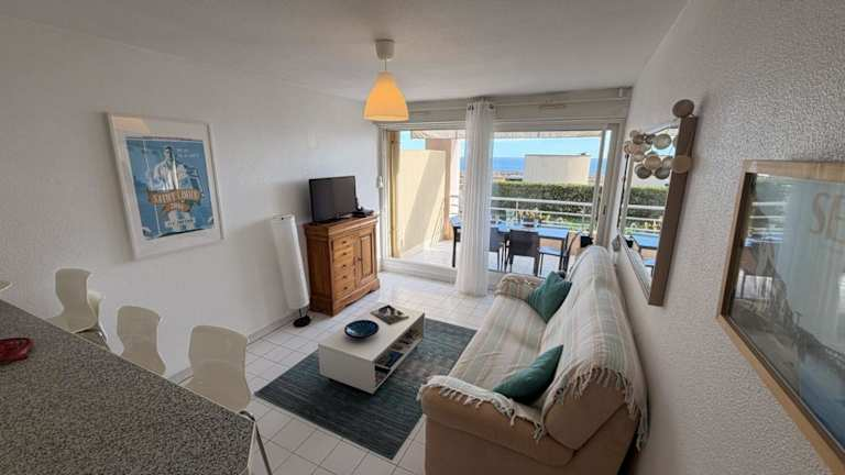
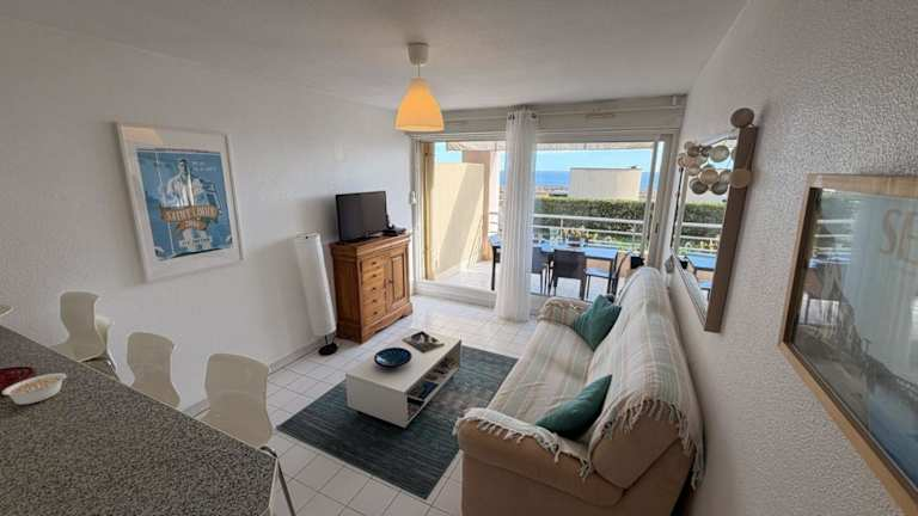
+ legume [1,373,75,406]
